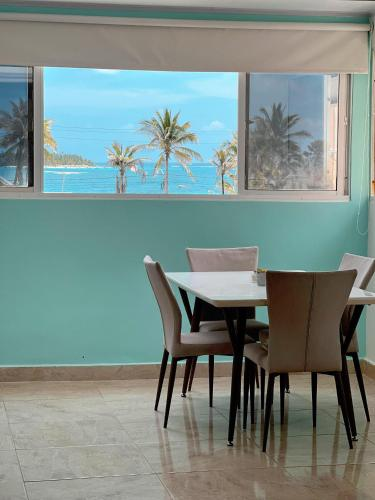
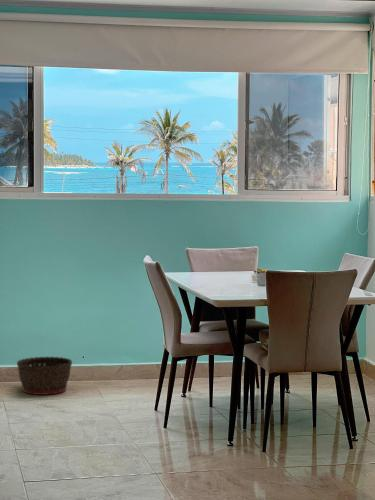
+ basket [16,356,73,396]
